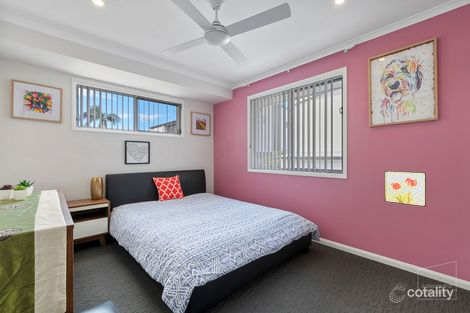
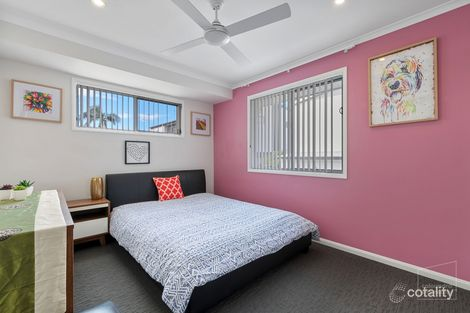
- wall art [383,170,427,208]
